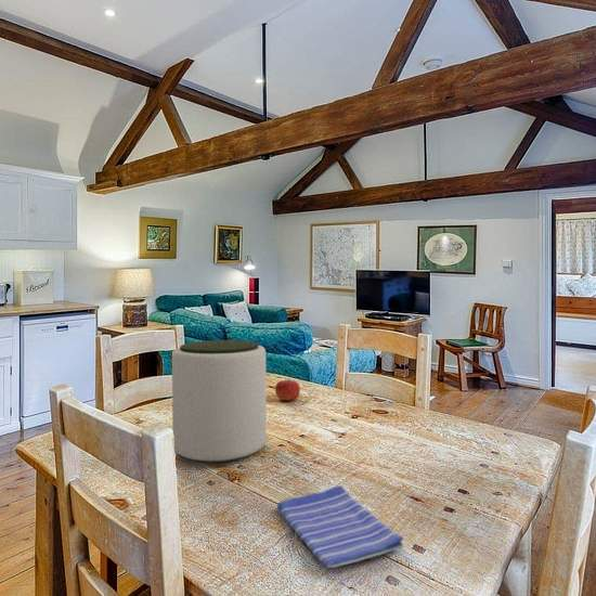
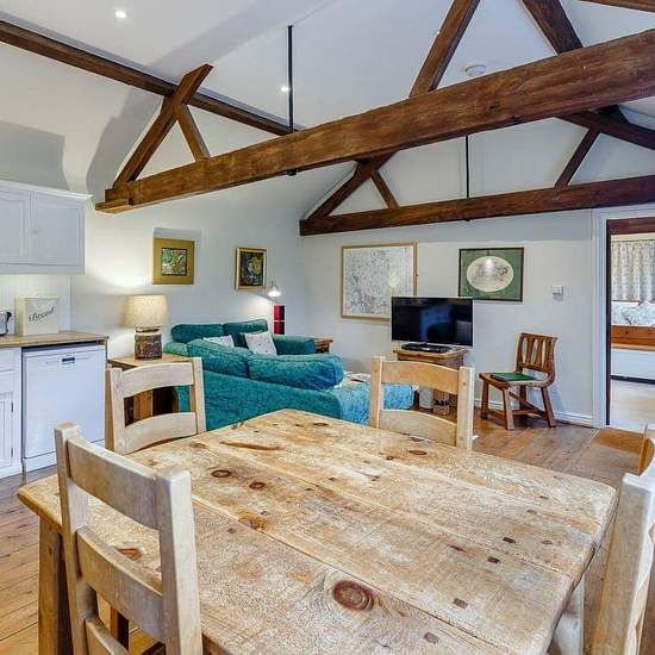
- plant pot [171,339,268,464]
- fruit [274,378,301,402]
- dish towel [276,484,404,569]
